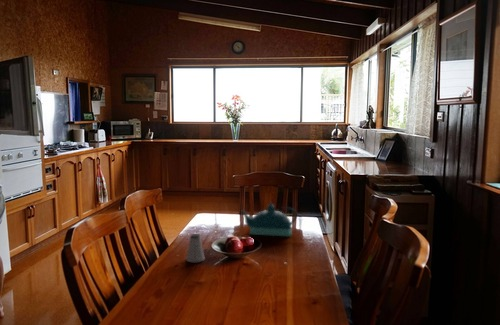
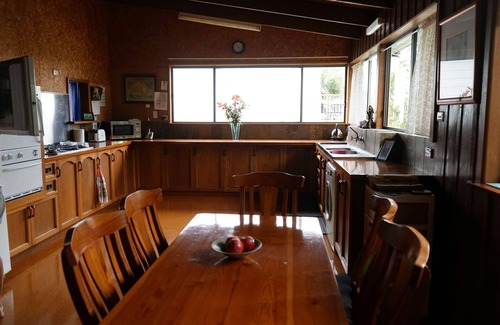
- saltshaker [185,233,206,264]
- teapot [240,201,298,237]
